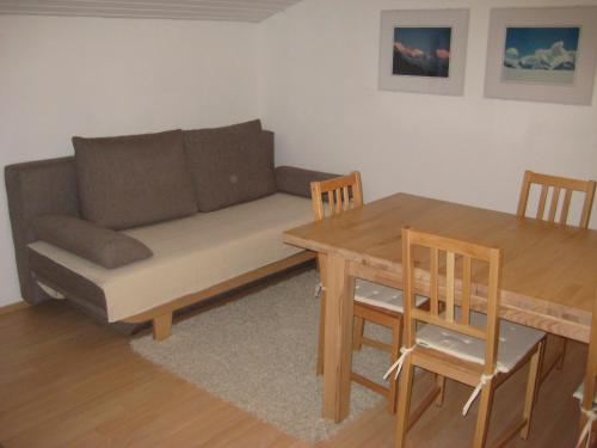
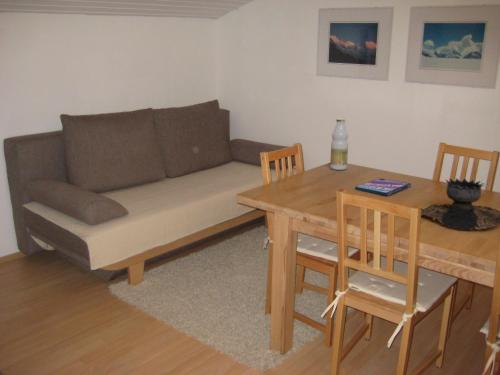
+ video game case [354,177,412,197]
+ bottle [329,118,349,171]
+ brazier [420,177,500,231]
